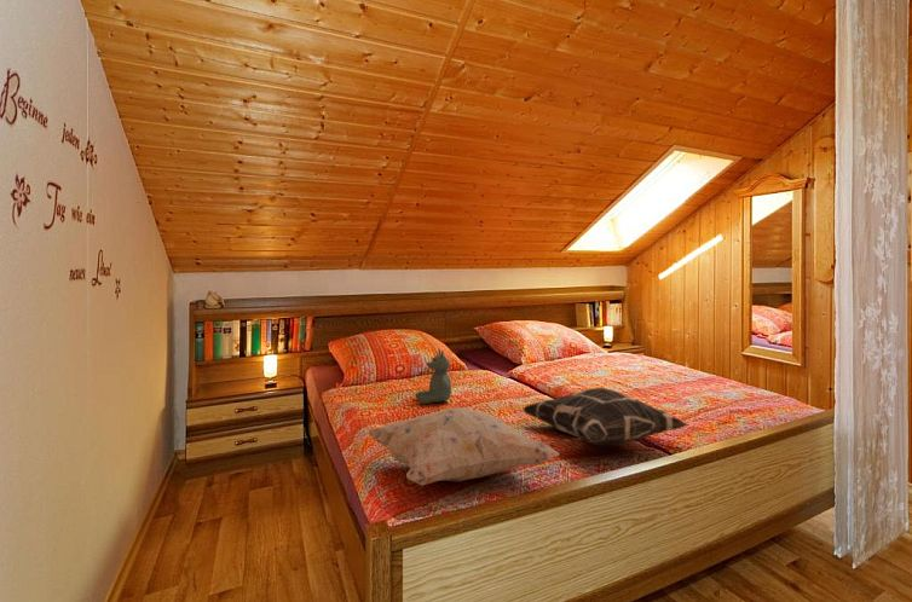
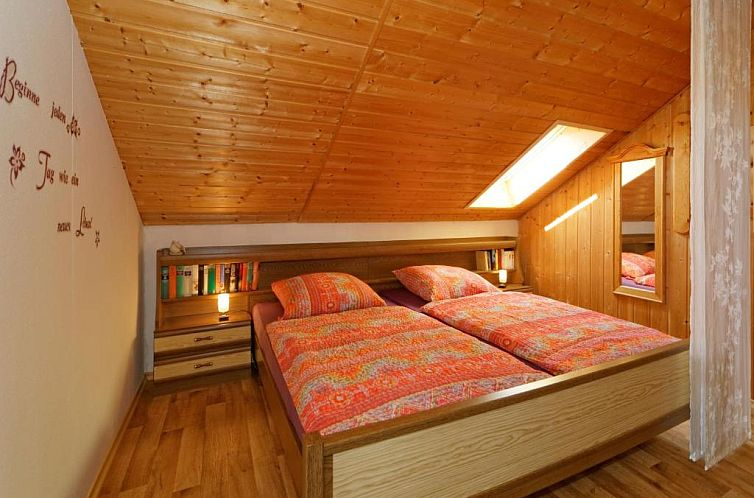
- decorative pillow [366,406,560,486]
- decorative pillow [520,387,689,446]
- stuffed bear [415,348,452,405]
